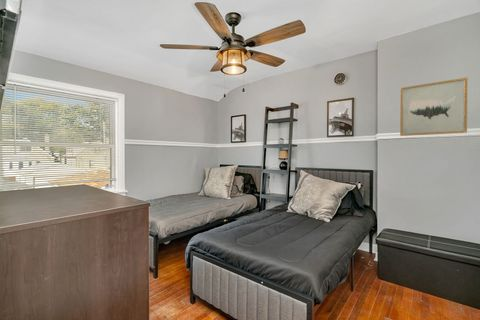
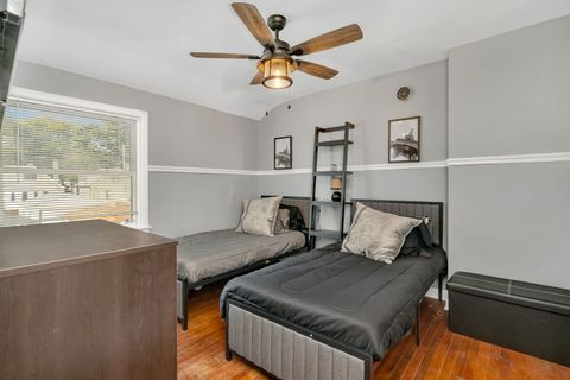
- wall art [399,76,469,137]
